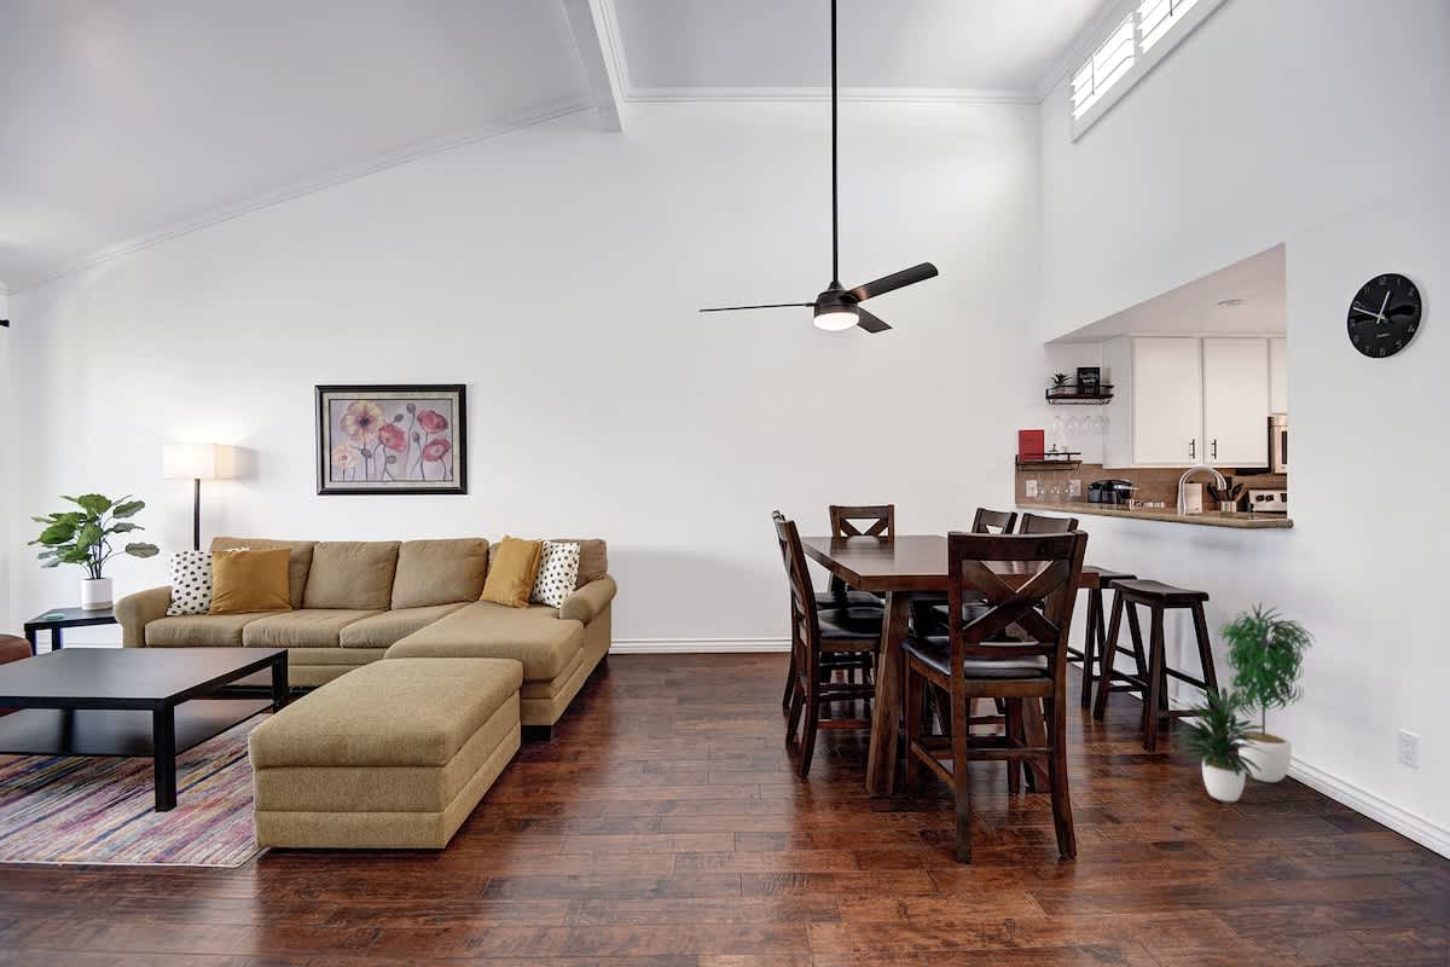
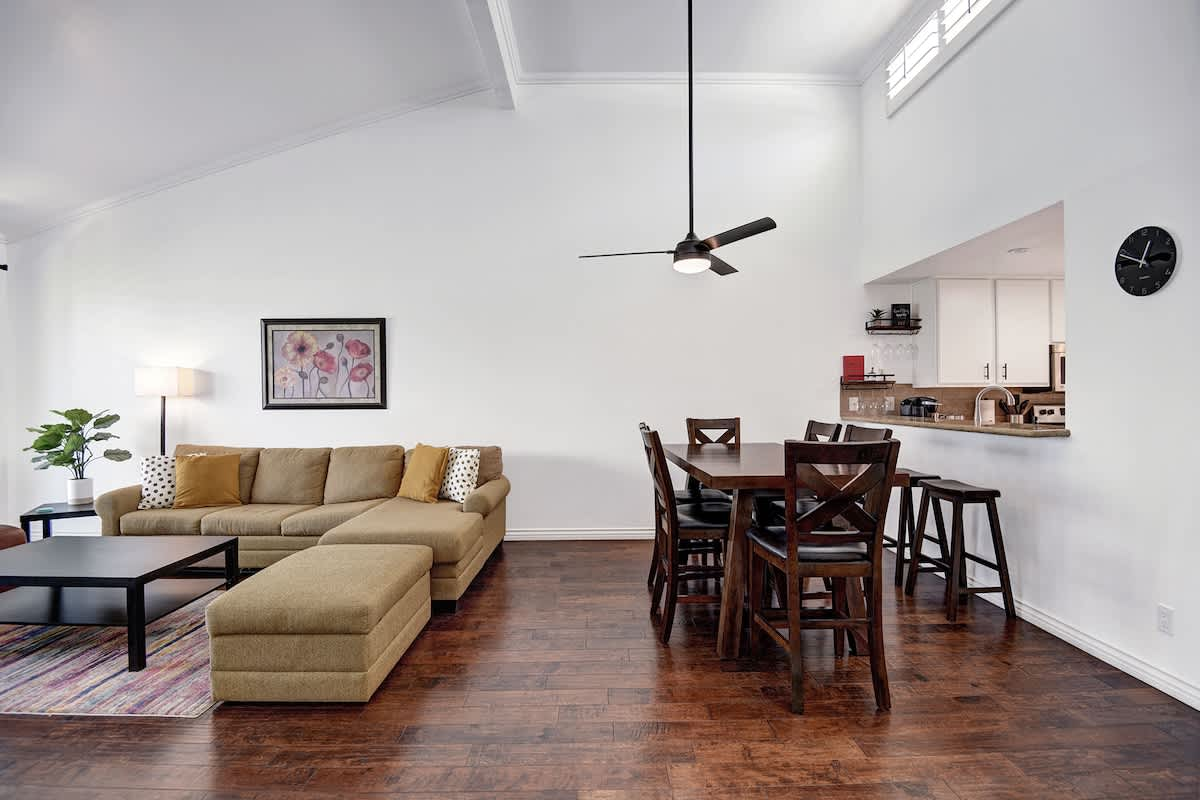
- potted plant [1168,601,1316,803]
